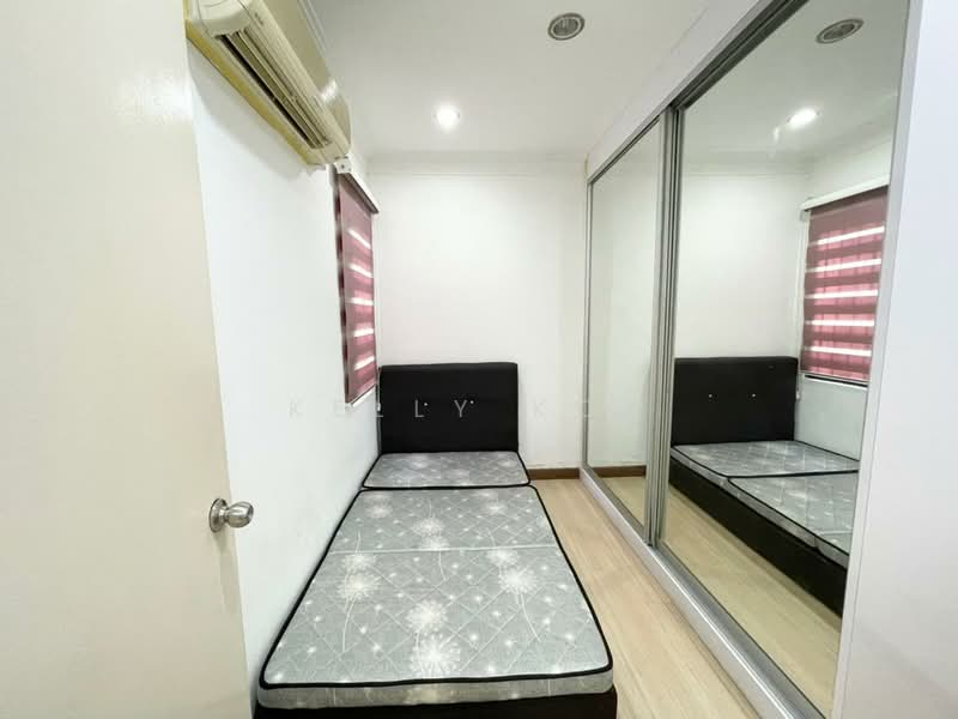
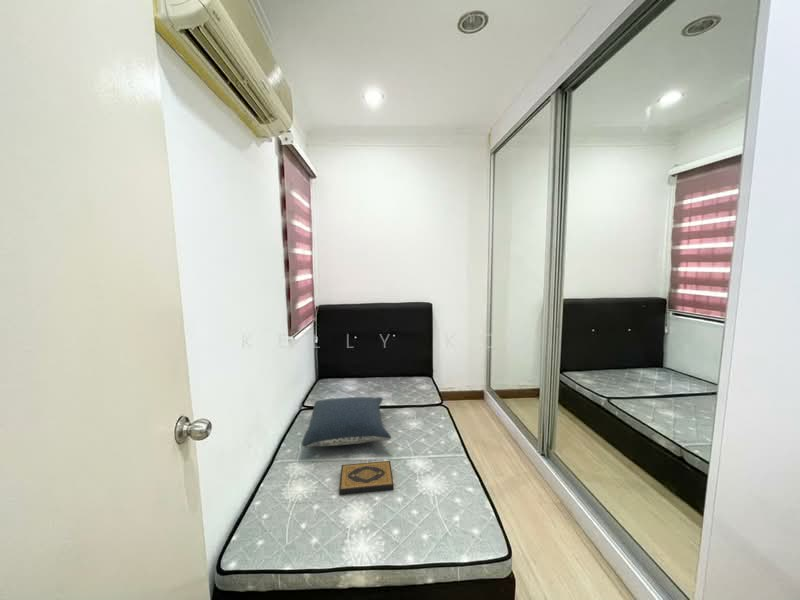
+ hardback book [338,460,395,496]
+ pillow [301,396,392,449]
